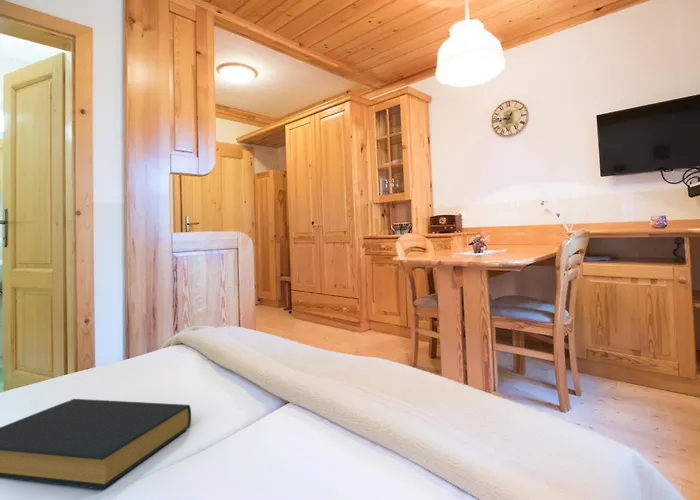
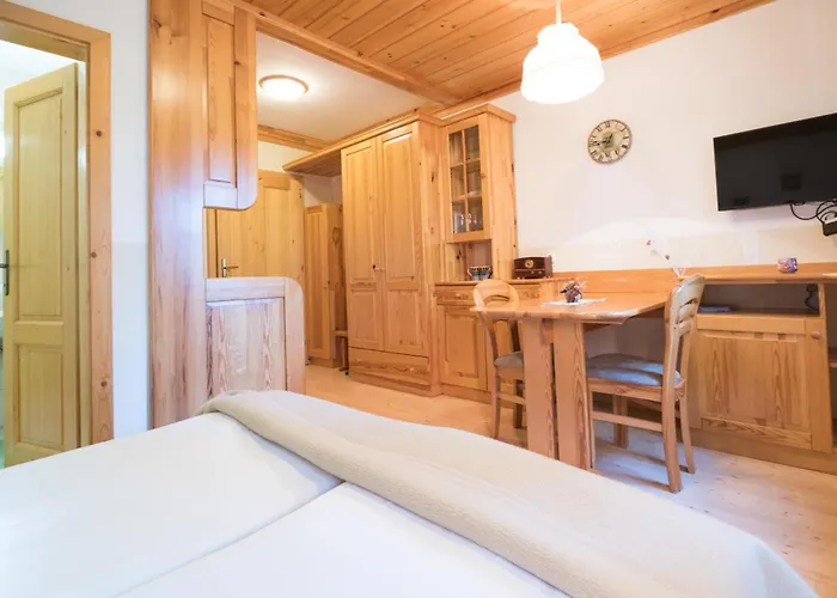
- hardback book [0,398,192,491]
